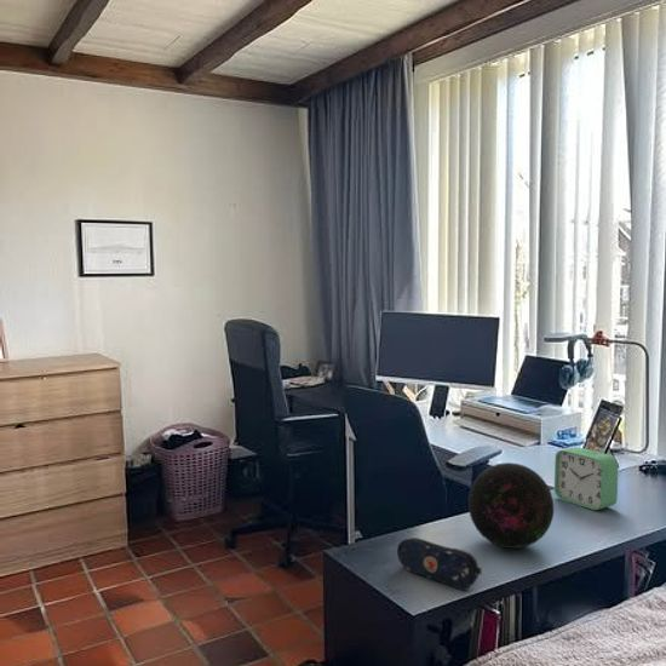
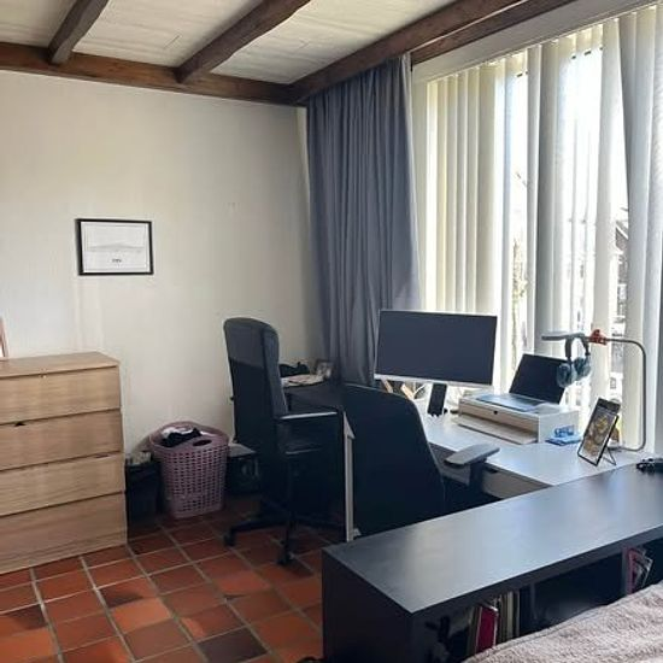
- pencil case [396,536,483,592]
- alarm clock [553,446,620,511]
- decorative orb [467,461,555,550]
